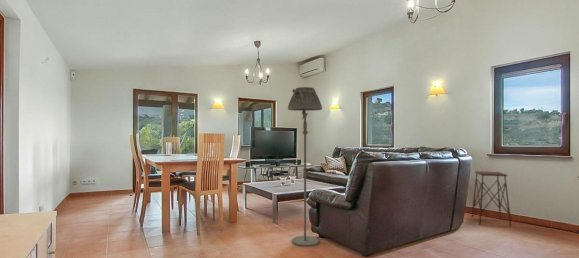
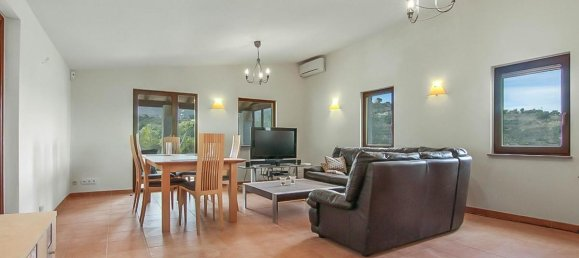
- side table [471,170,513,228]
- floor lamp [287,86,323,247]
